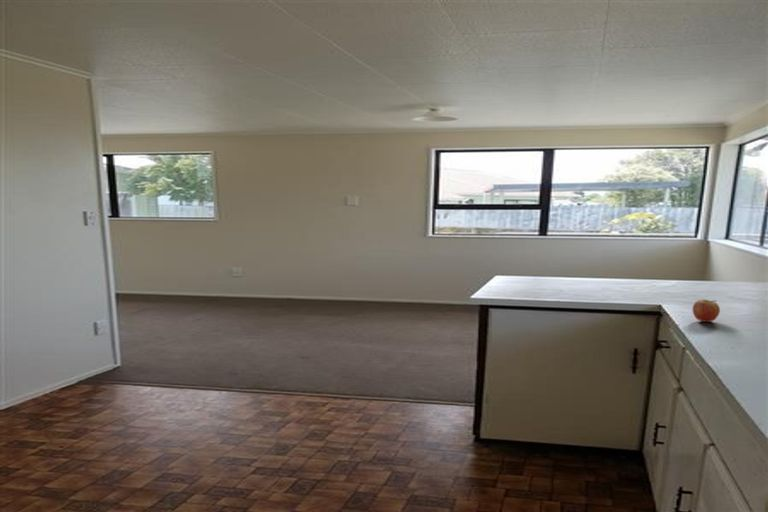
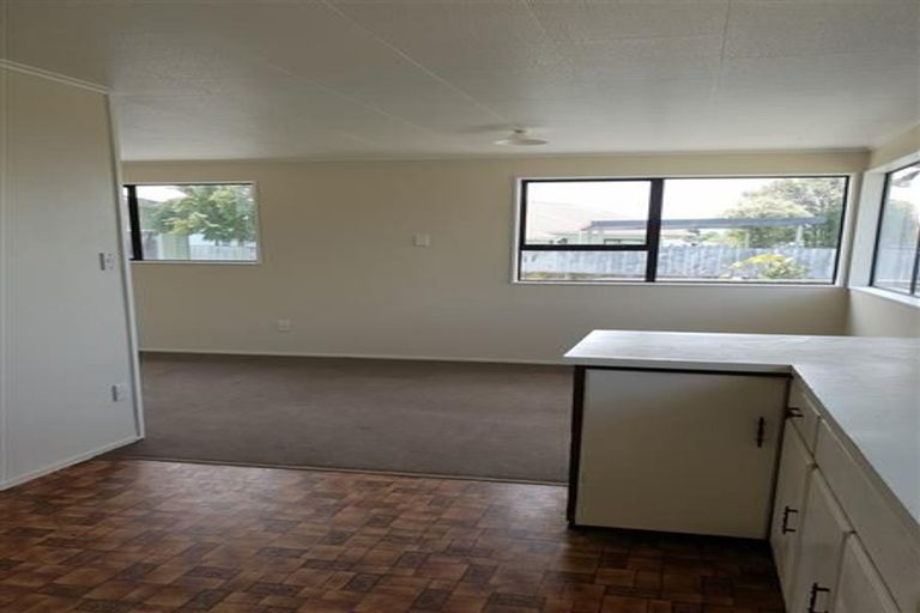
- fruit [692,298,721,323]
